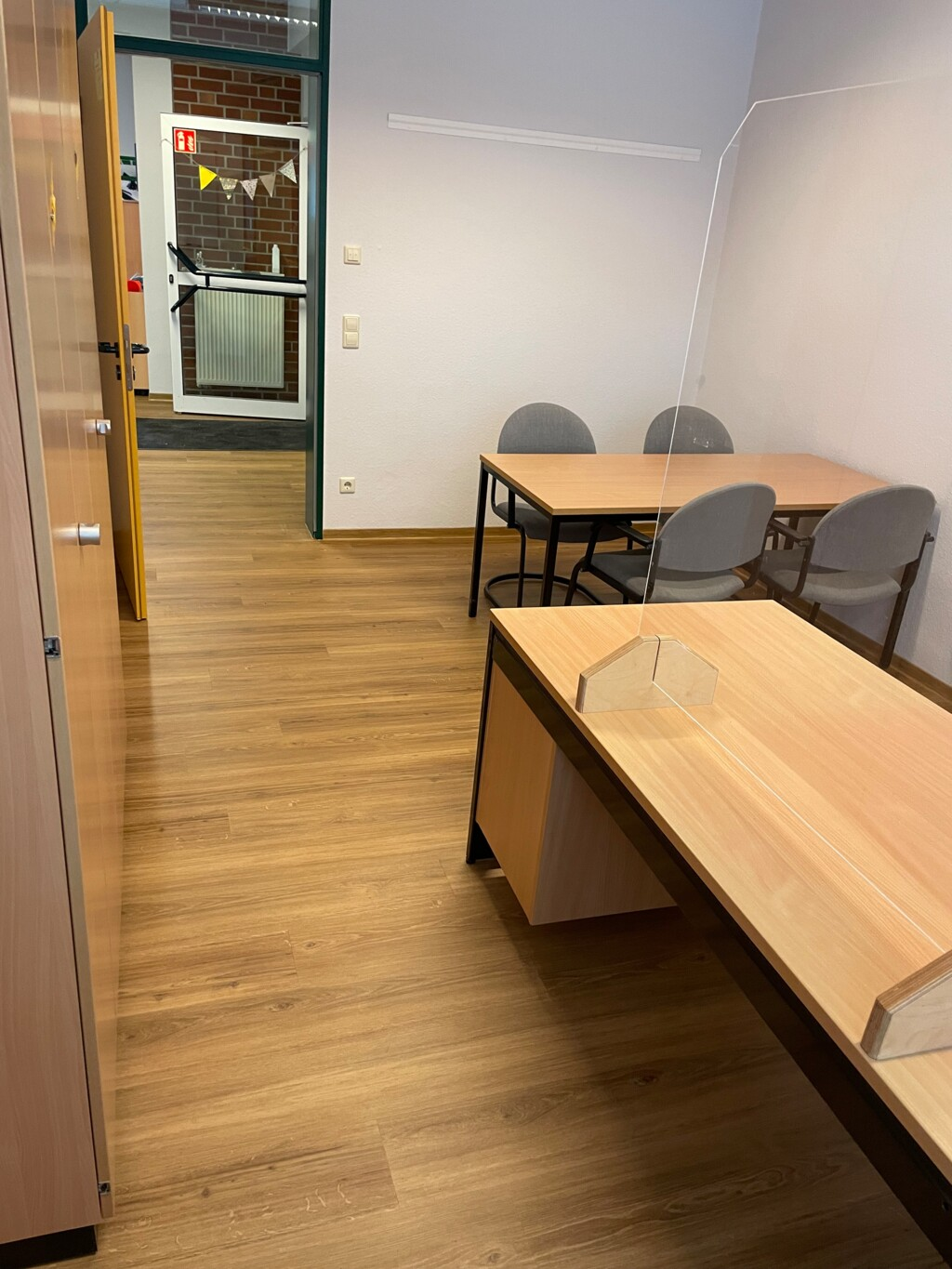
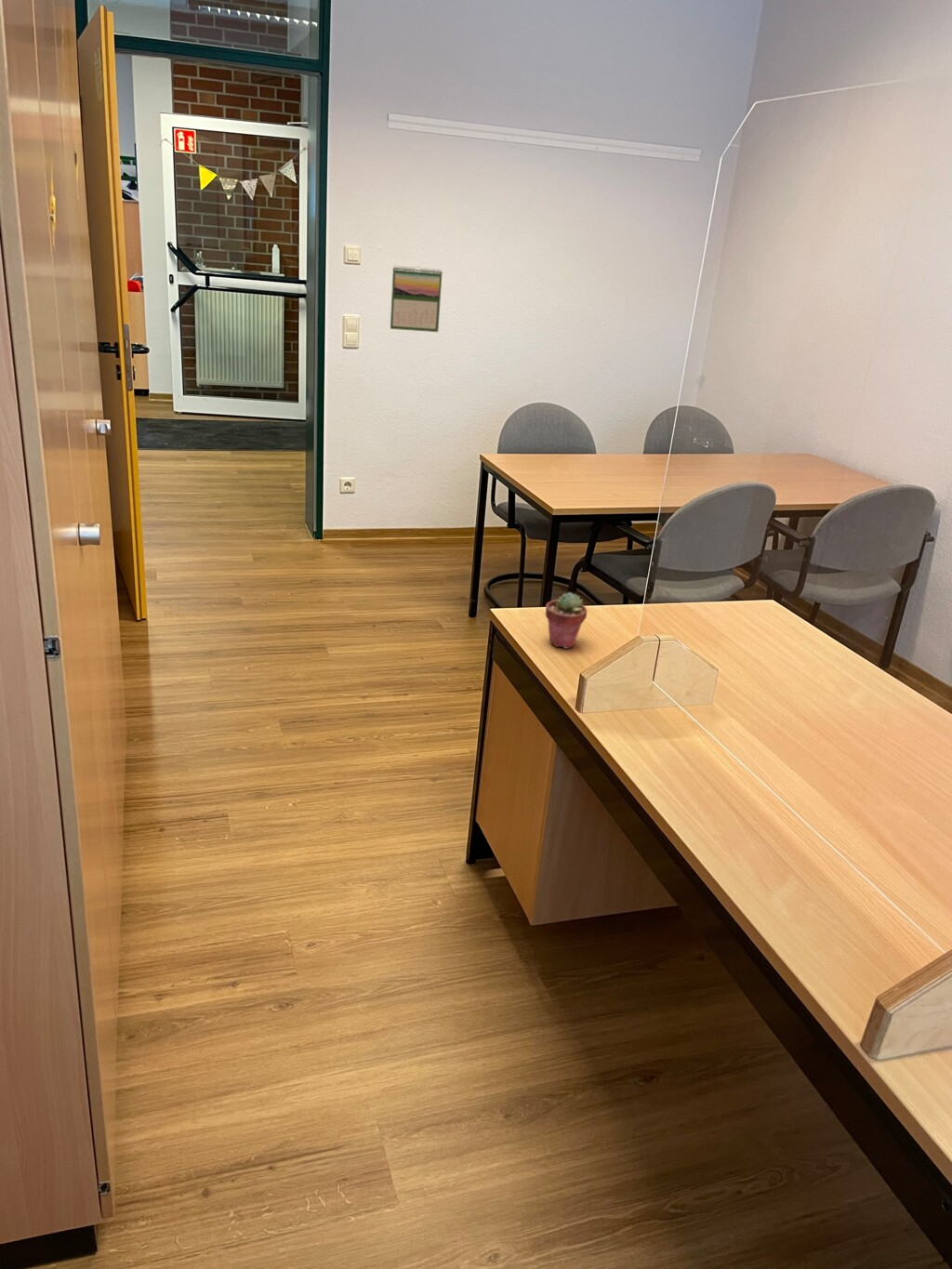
+ potted succulent [545,591,588,650]
+ calendar [390,265,443,333]
